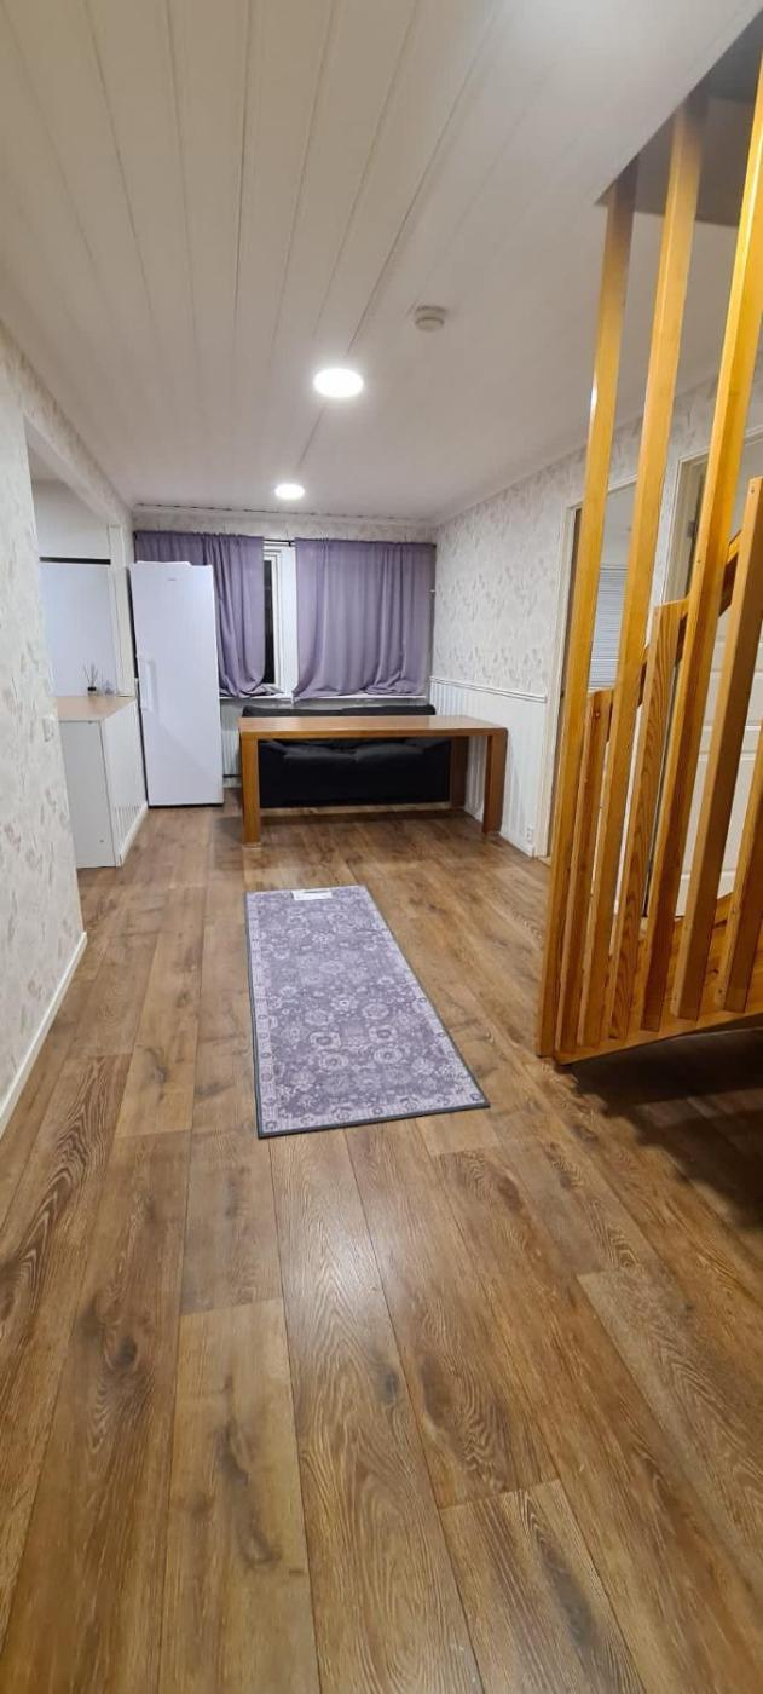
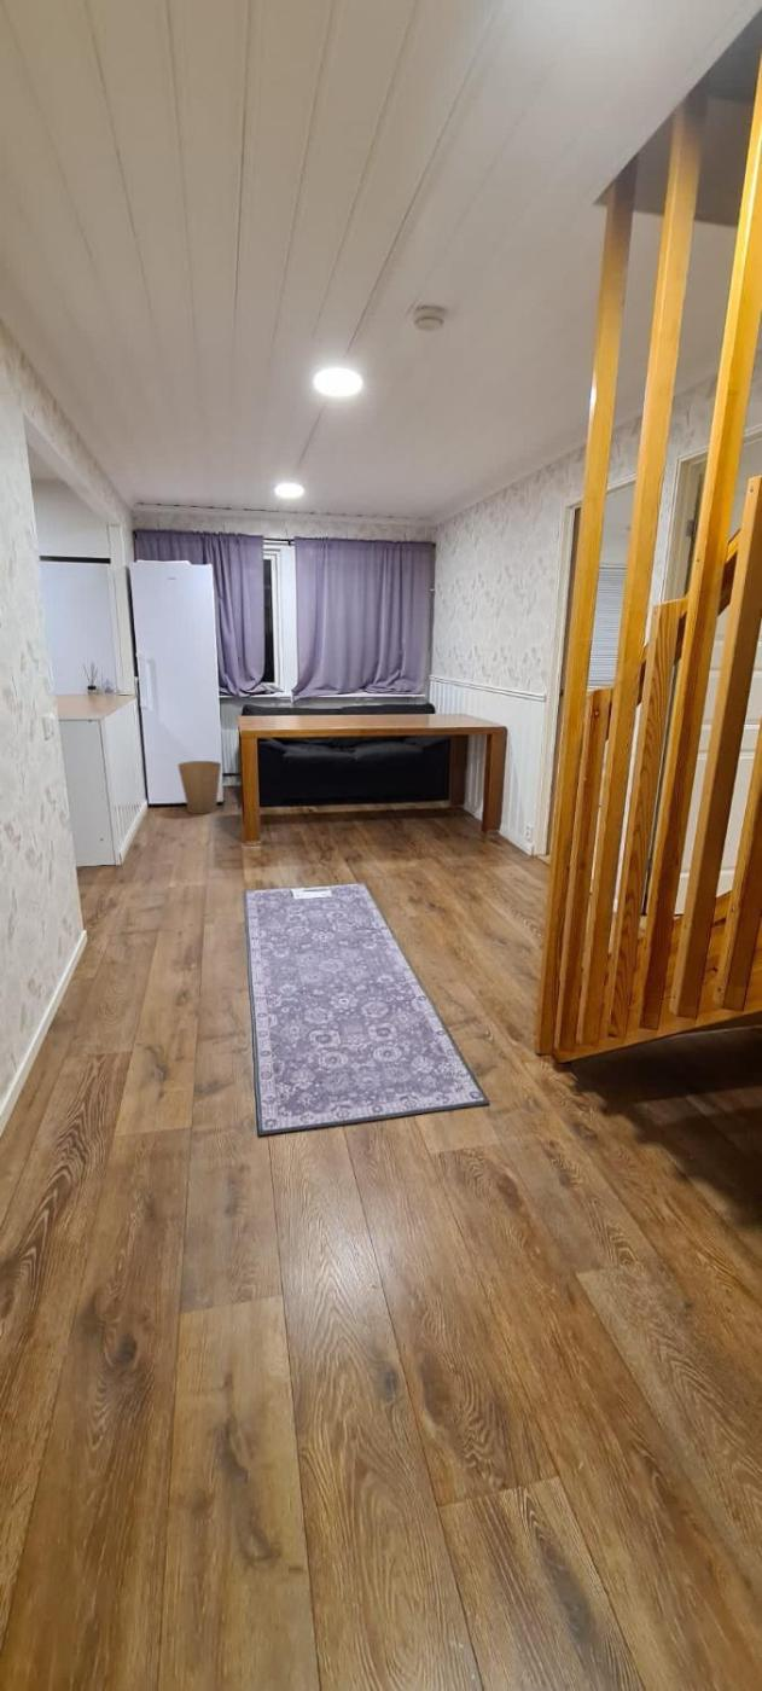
+ trash can [176,760,222,815]
